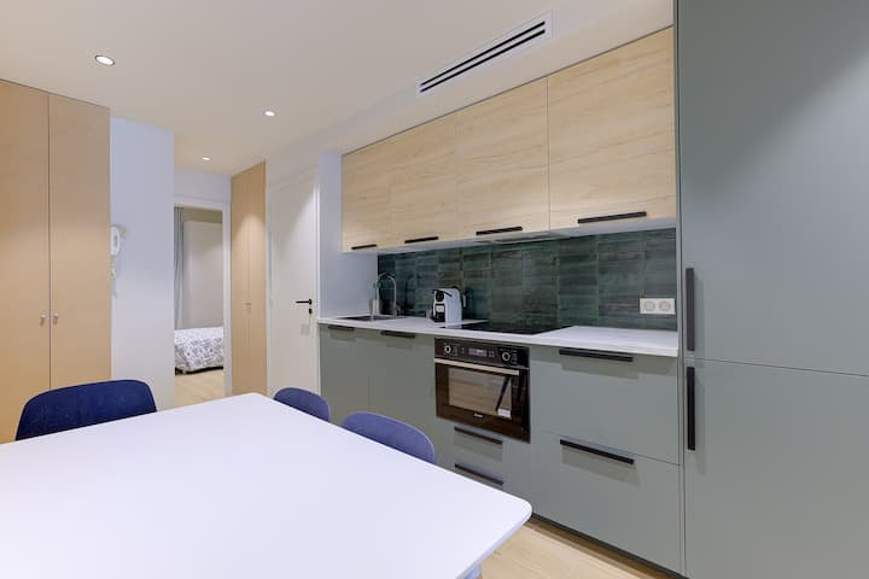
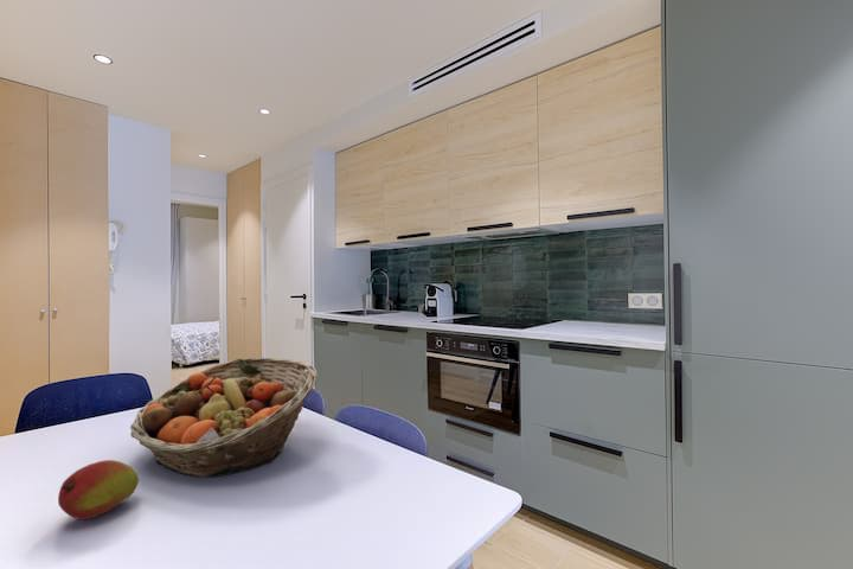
+ fruit [57,459,140,520]
+ fruit basket [129,357,319,479]
